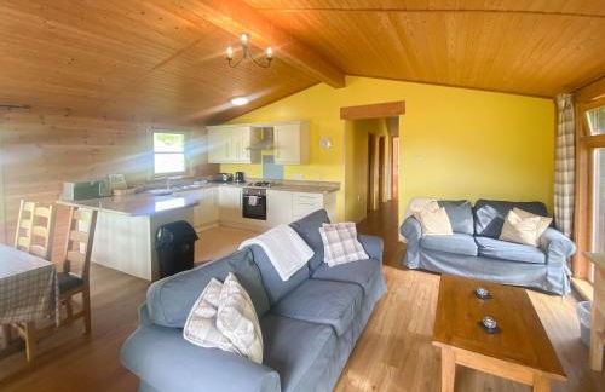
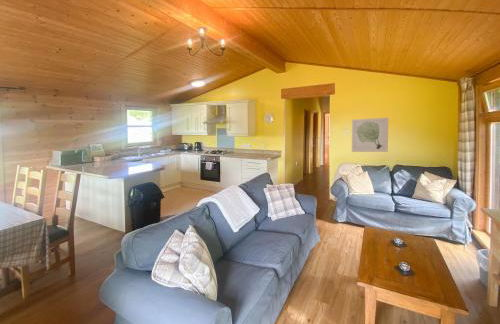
+ wall art [351,117,389,153]
